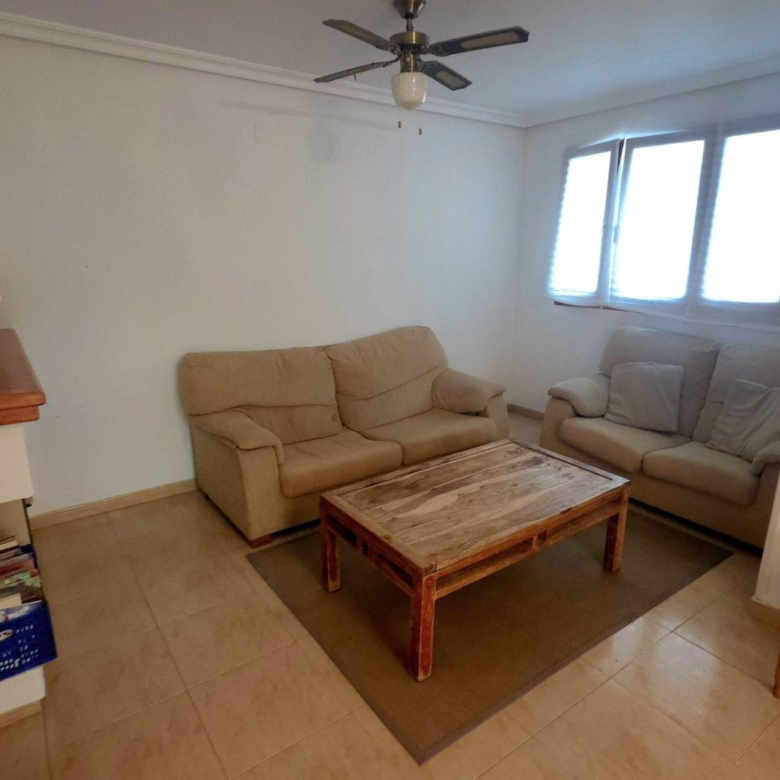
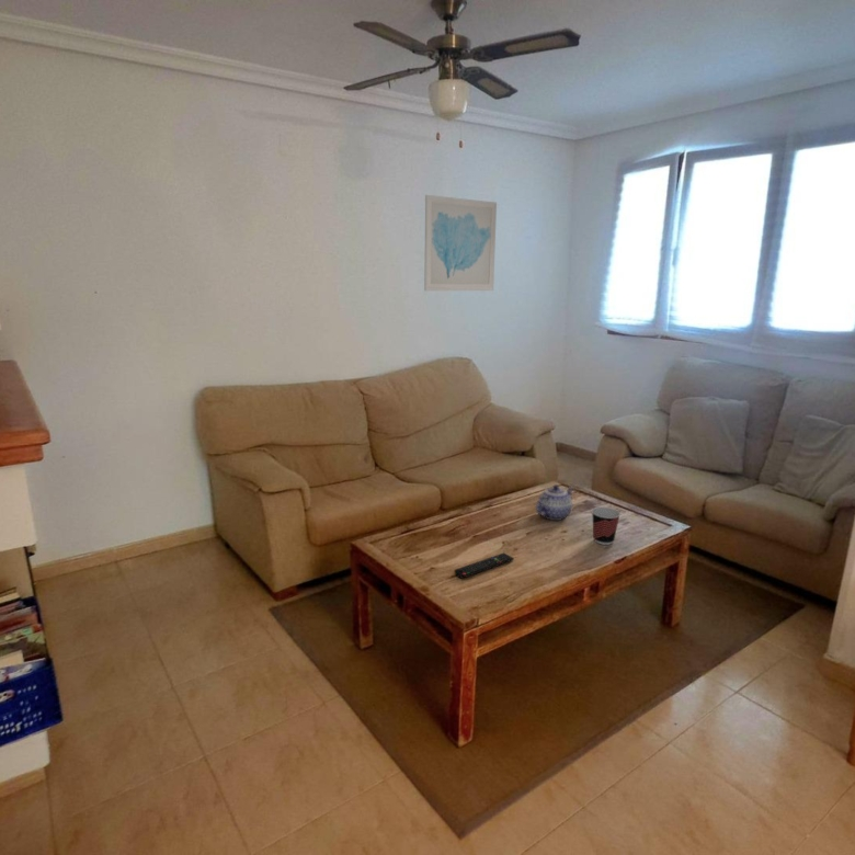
+ remote control [454,551,515,579]
+ cup [591,506,622,546]
+ wall art [423,194,498,292]
+ teapot [535,483,574,522]
